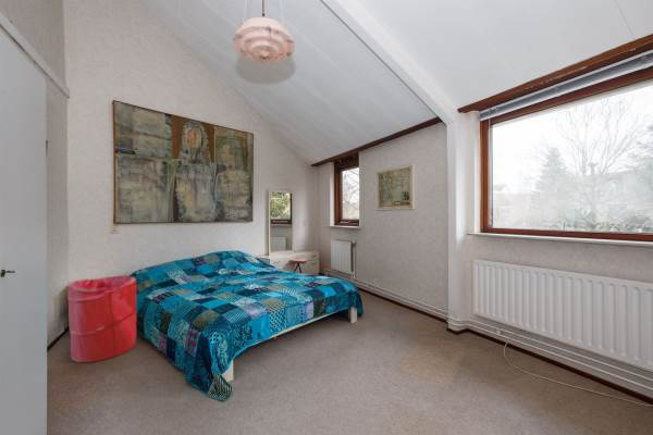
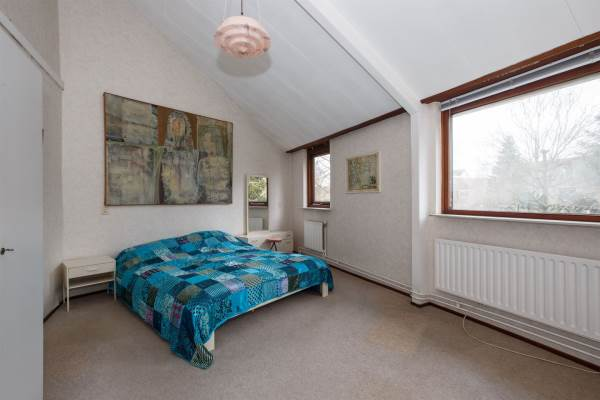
- laundry hamper [66,275,138,363]
